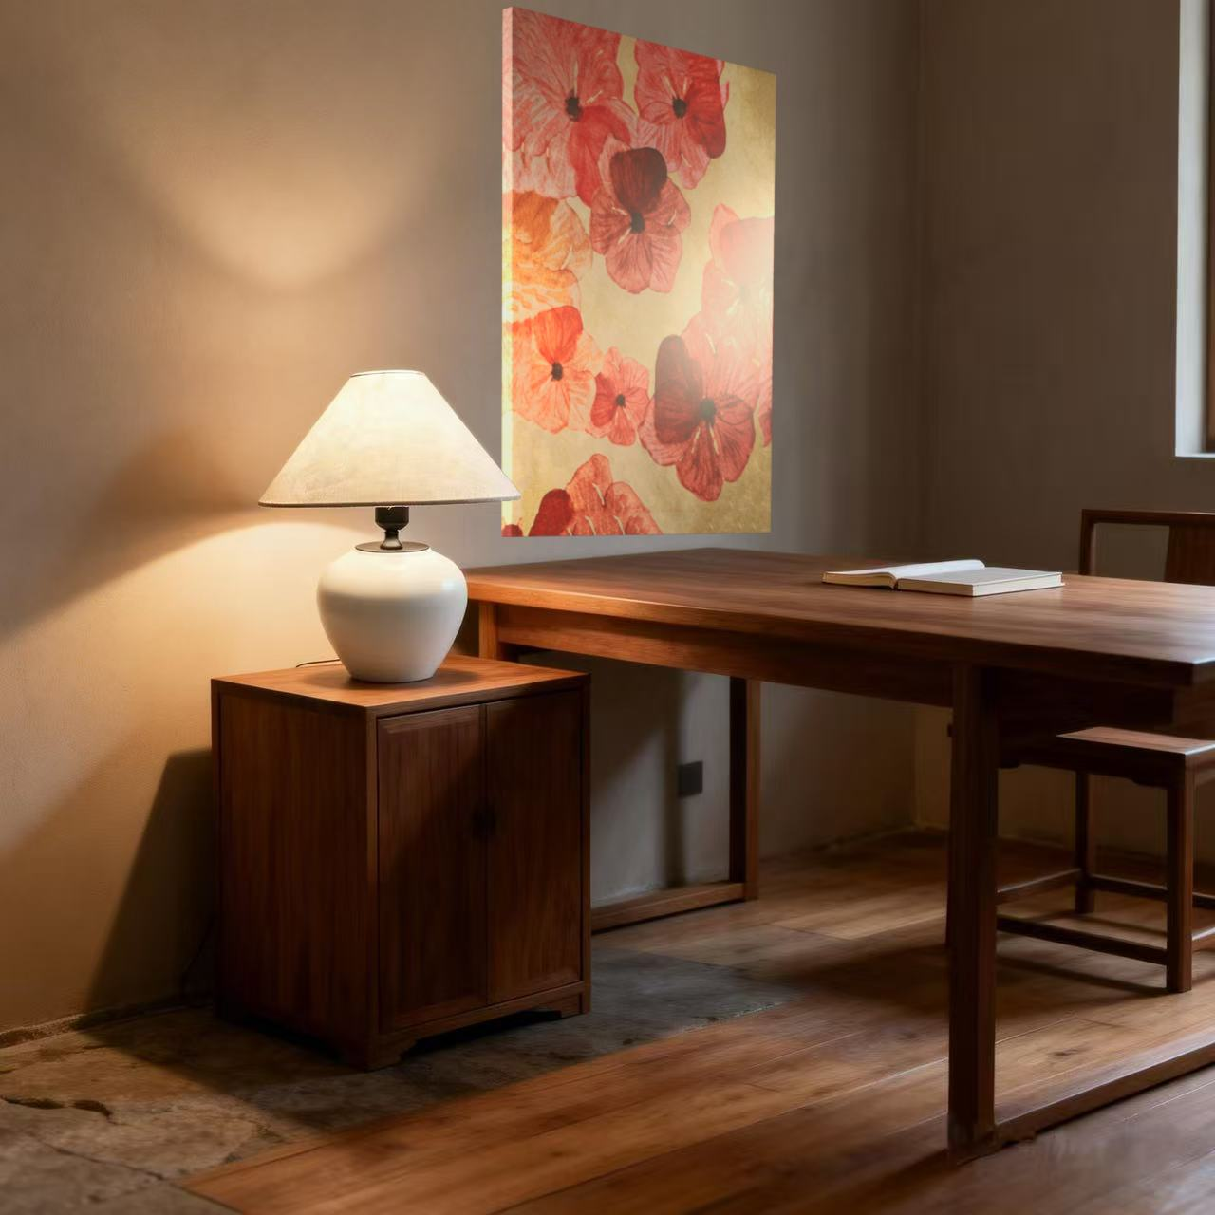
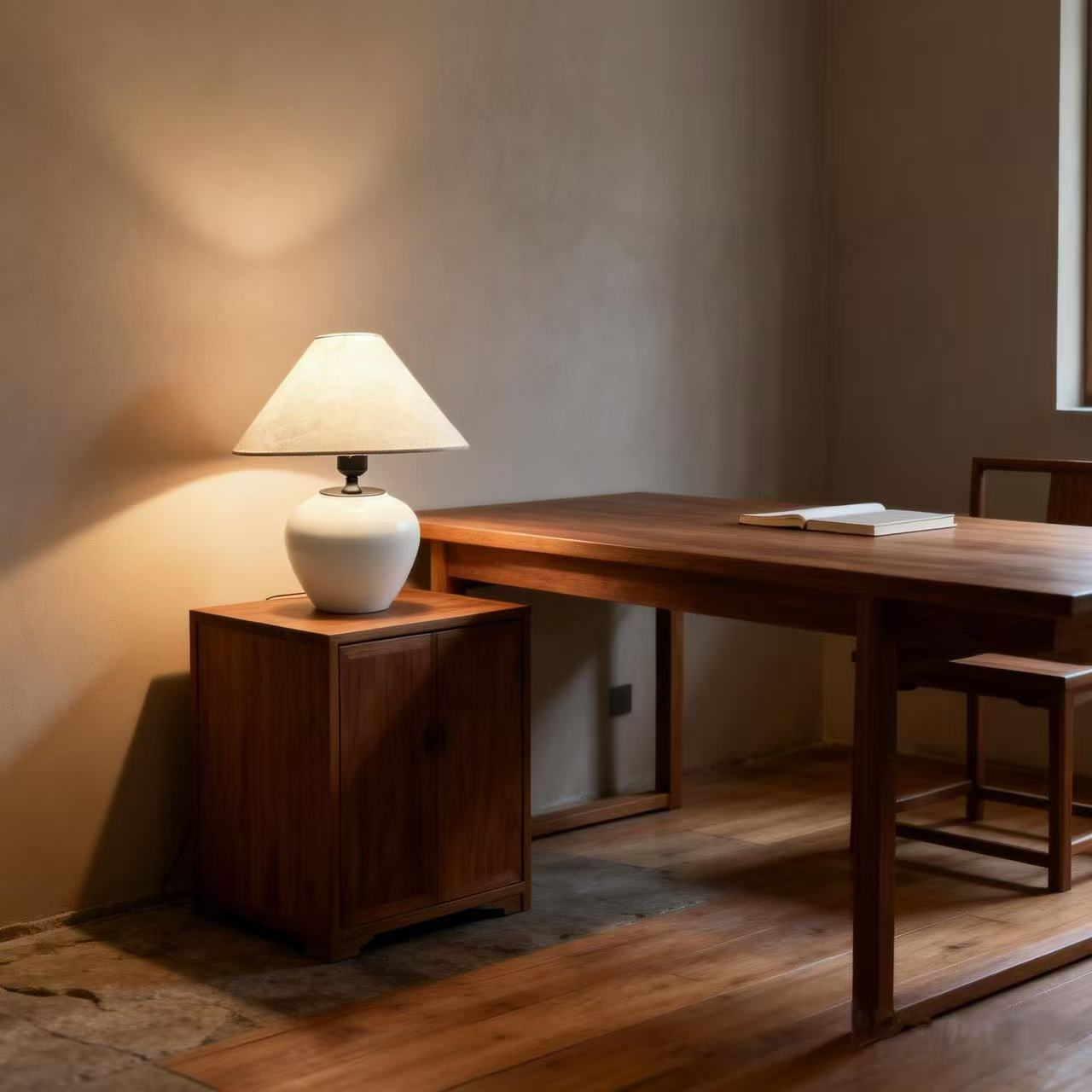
- wall art [501,4,778,539]
